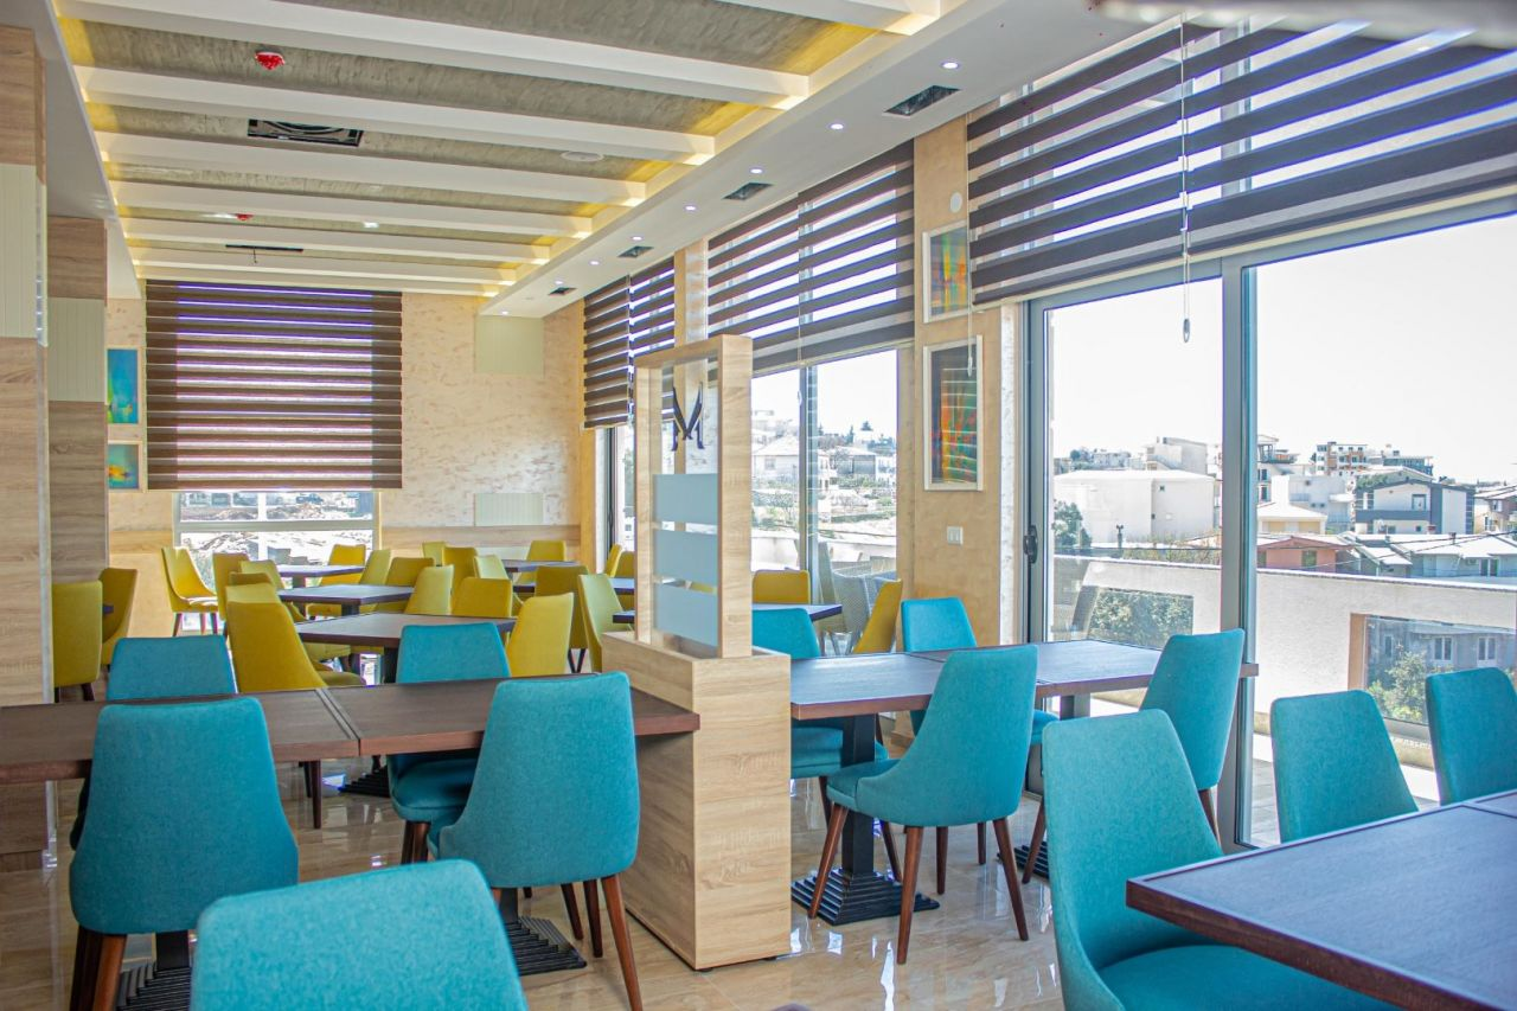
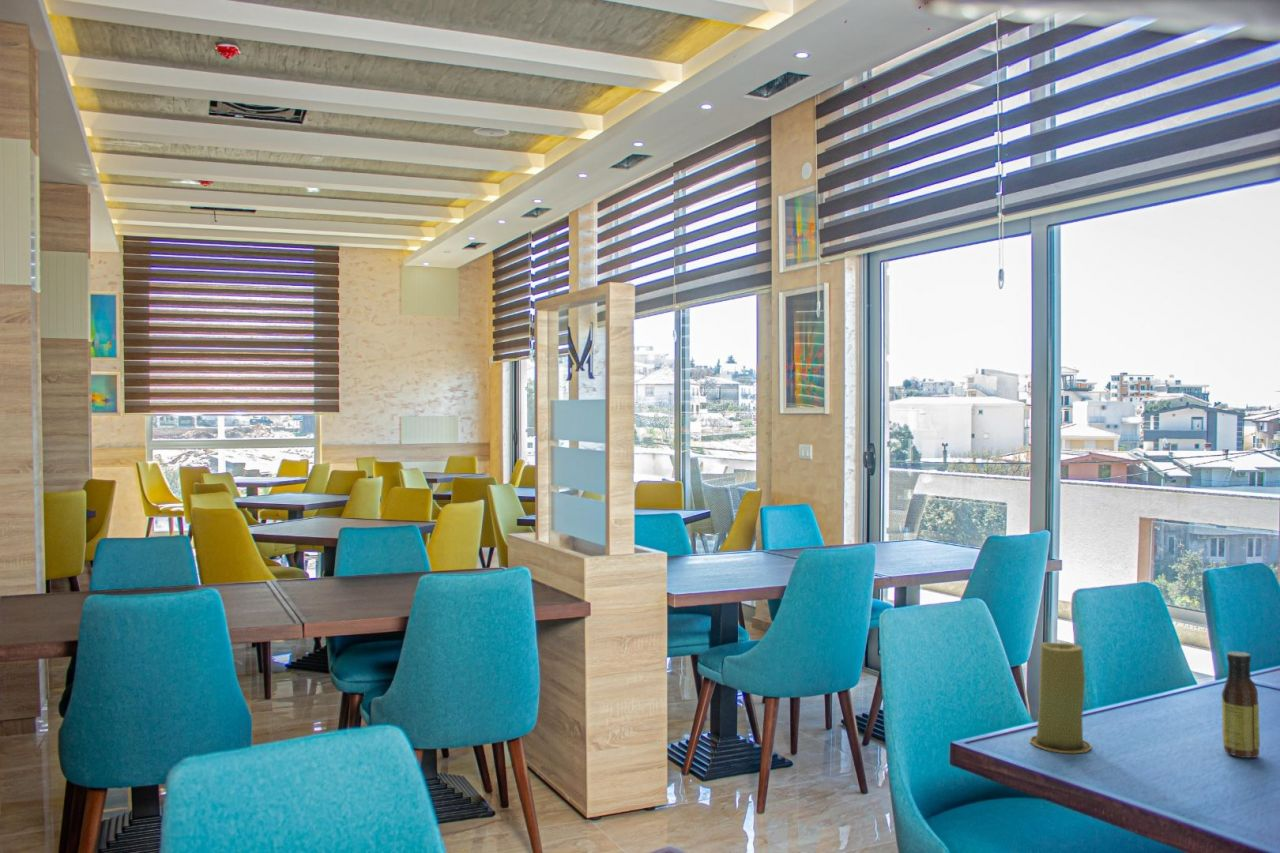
+ sauce bottle [1221,650,1261,759]
+ candle [1029,641,1093,754]
